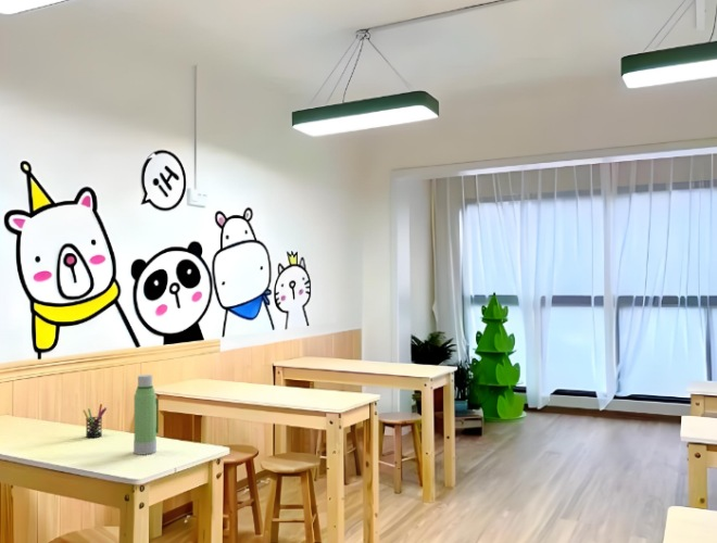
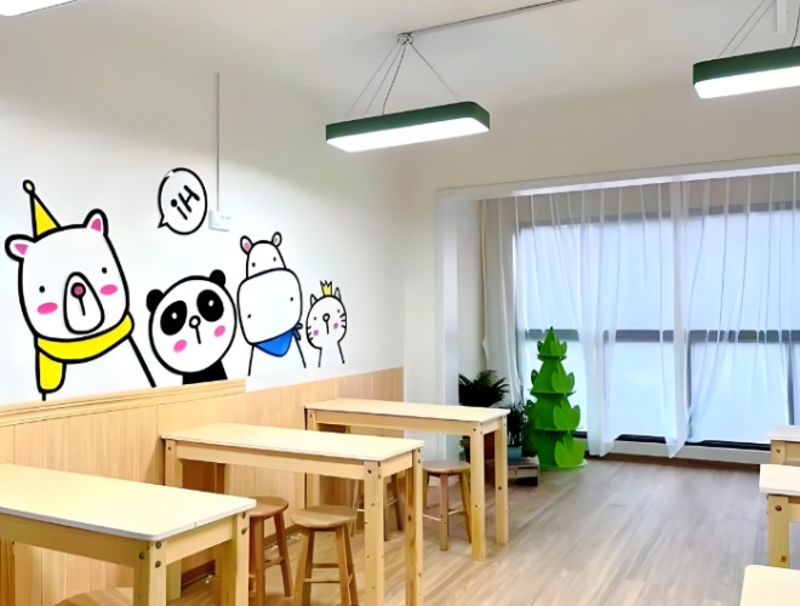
- pen holder [83,403,108,439]
- water bottle [133,374,160,456]
